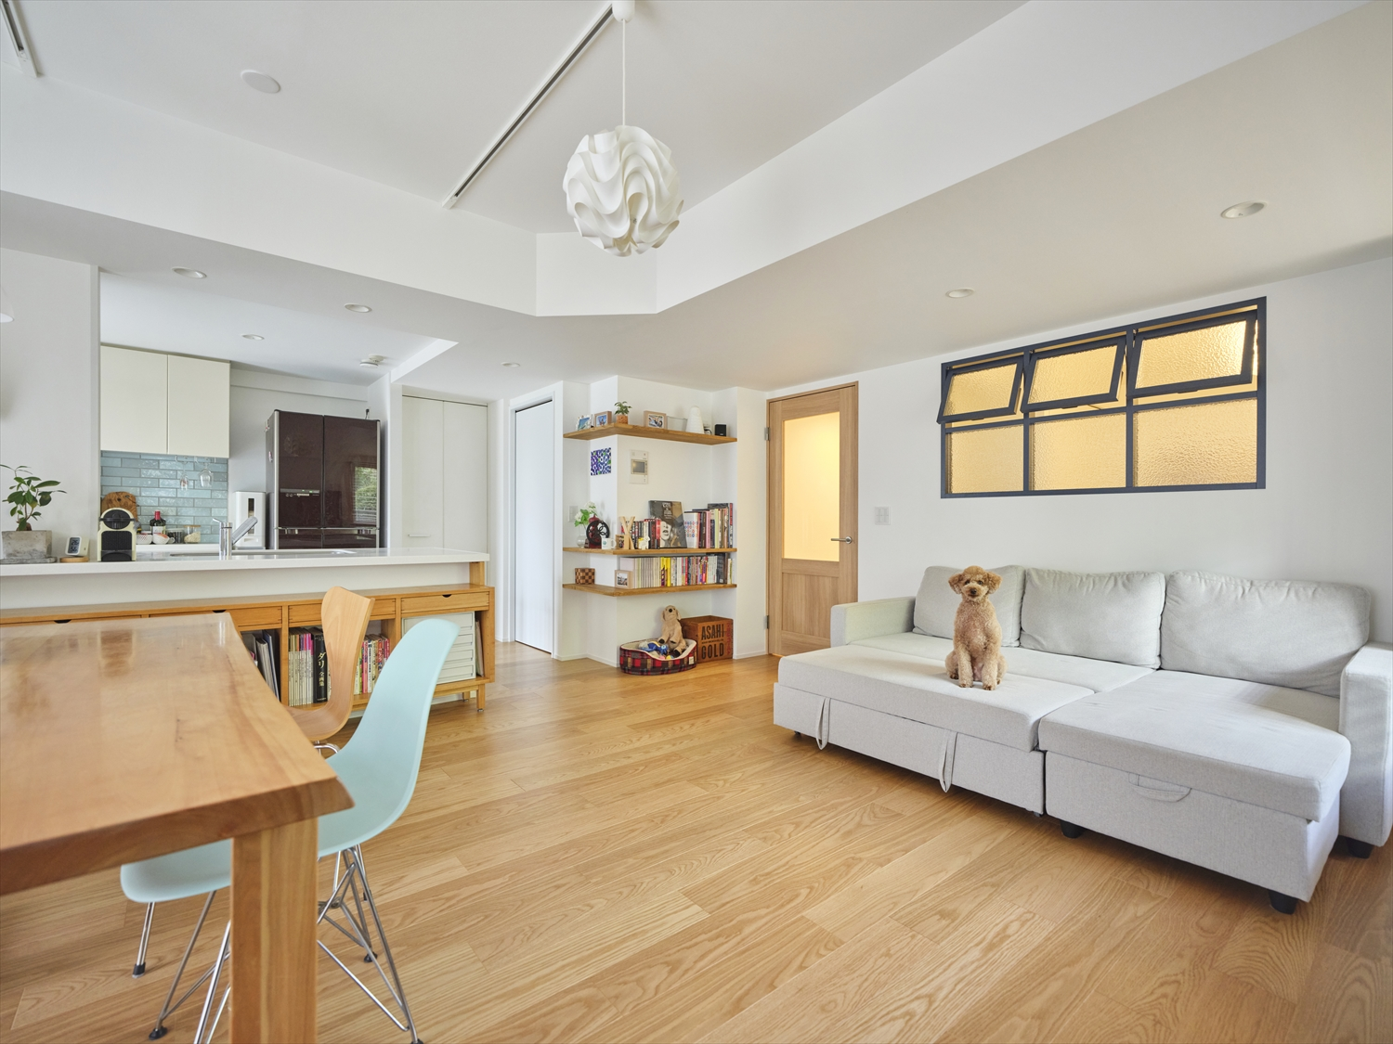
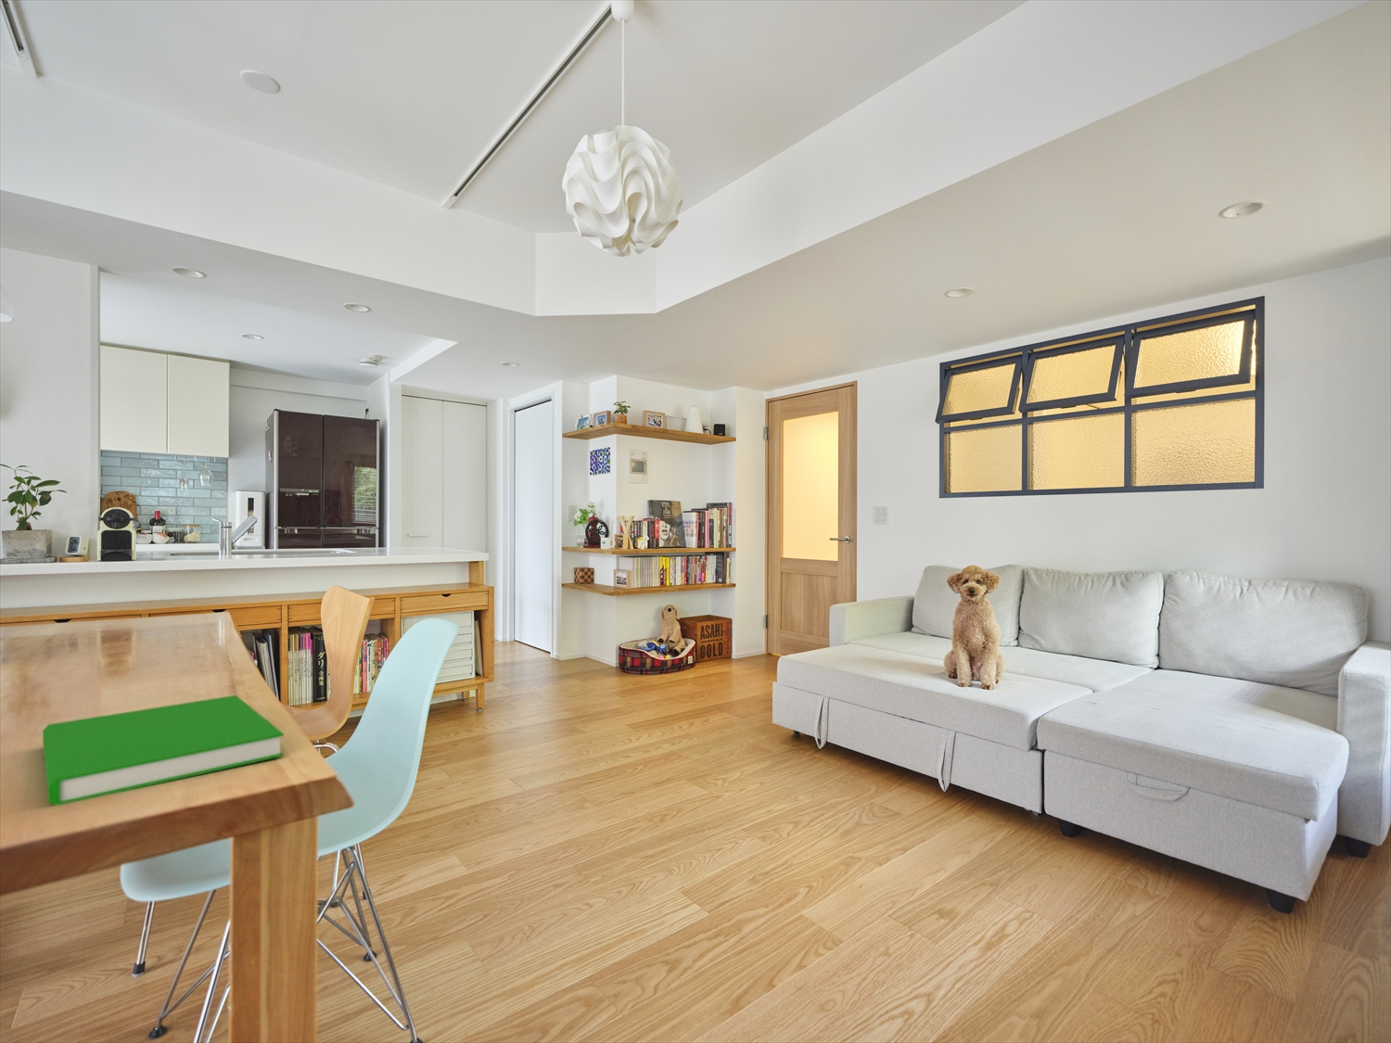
+ book [42,695,285,806]
